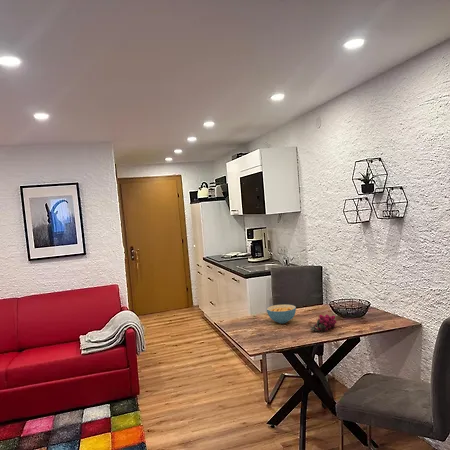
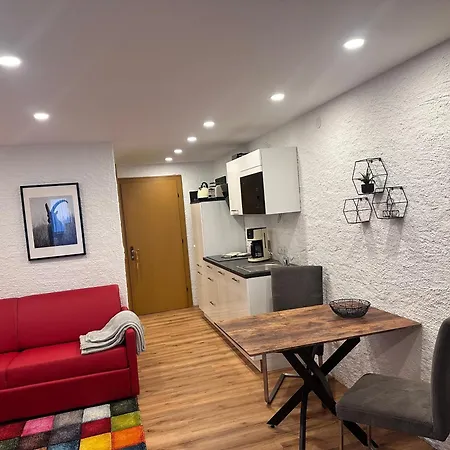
- cereal bowl [266,303,297,324]
- grapes [309,314,337,333]
